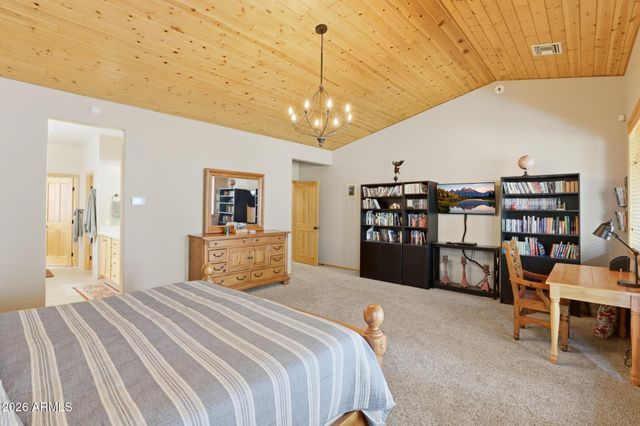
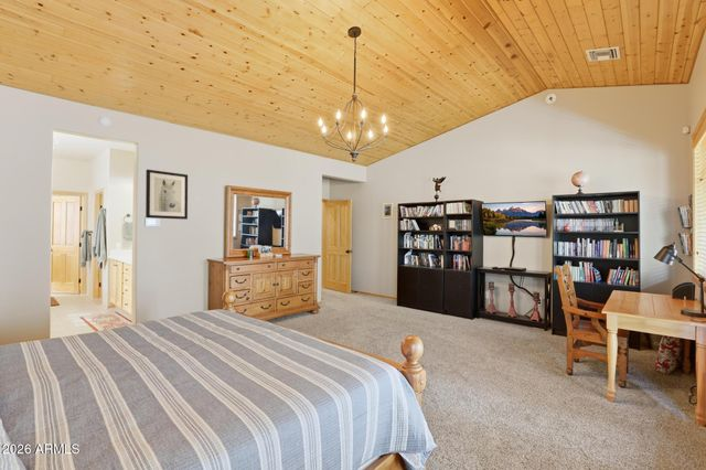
+ wall art [145,169,189,221]
